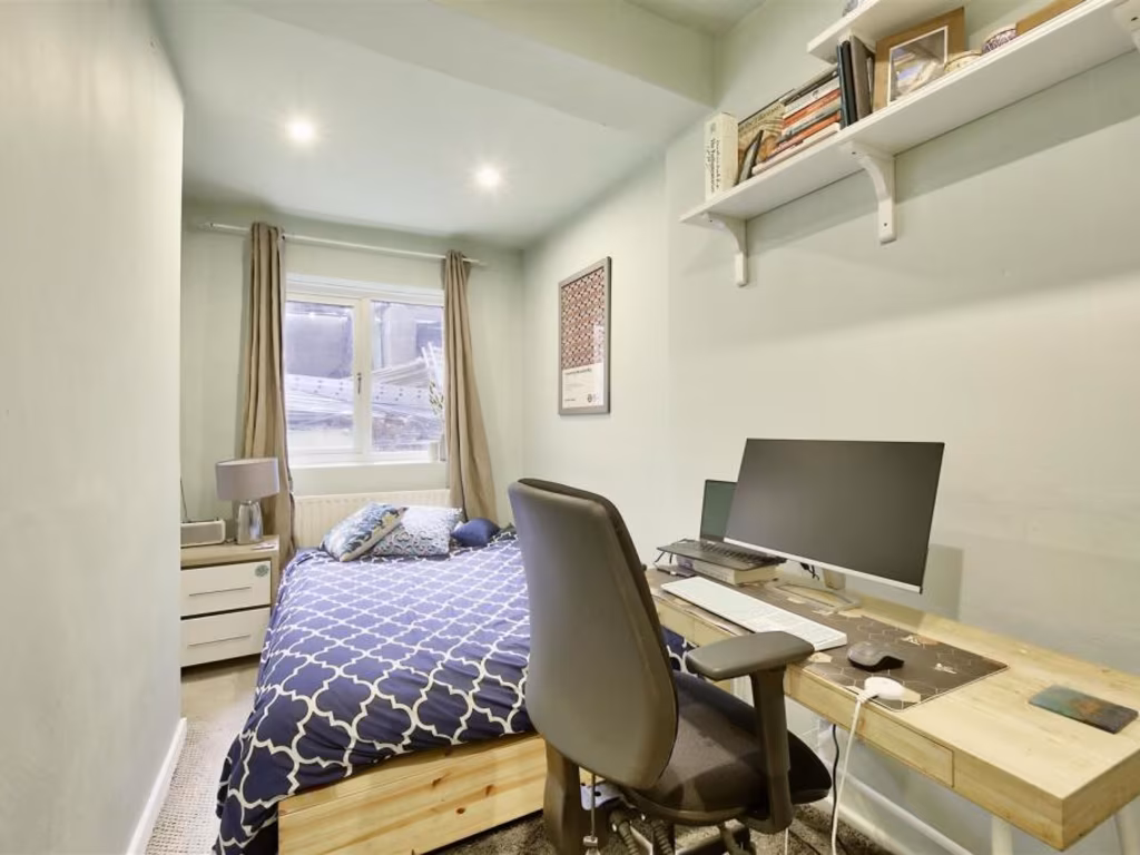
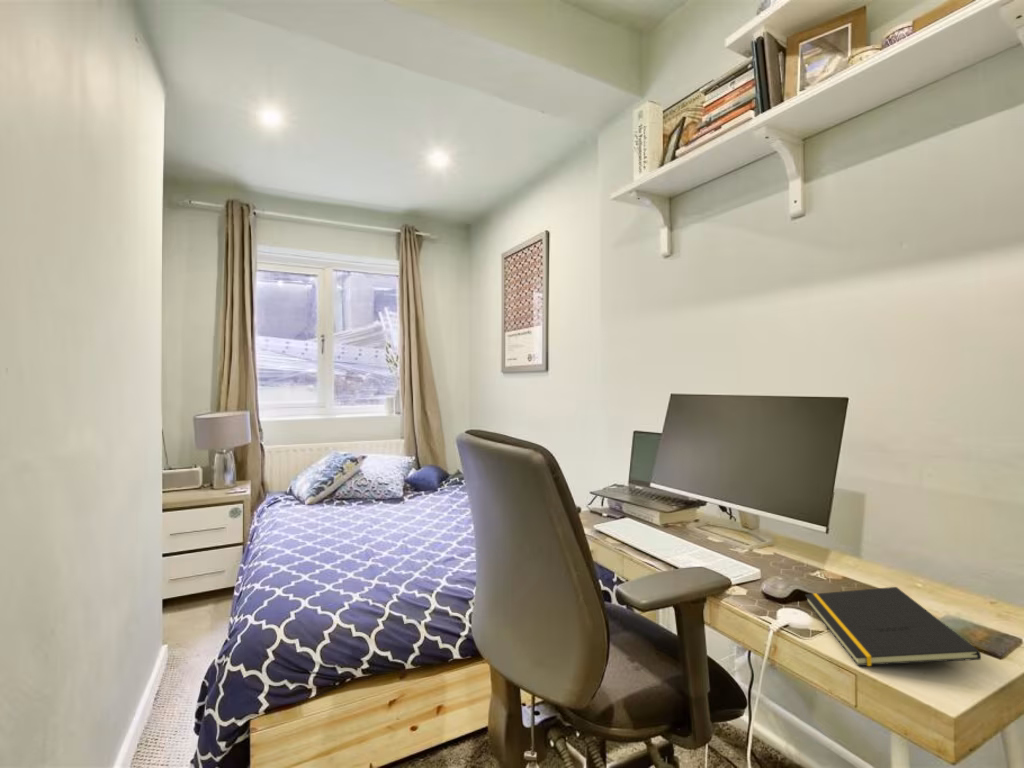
+ notepad [804,586,982,667]
